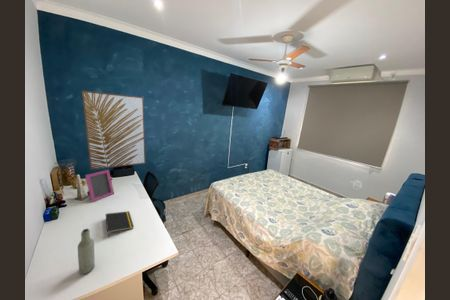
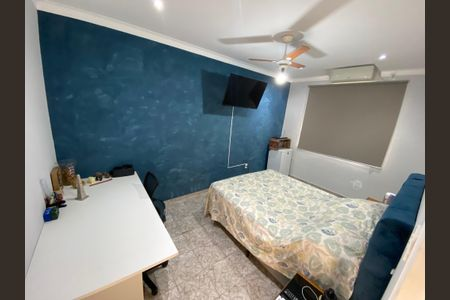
- picture frame [84,169,115,203]
- notepad [105,210,135,238]
- bottle [77,228,96,275]
- wall art [81,90,146,171]
